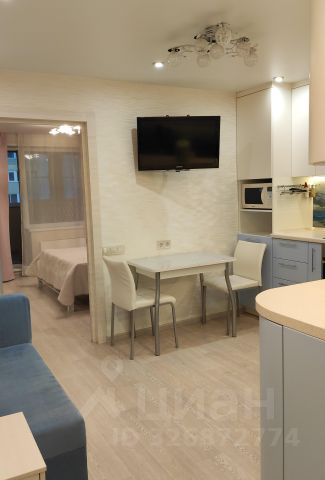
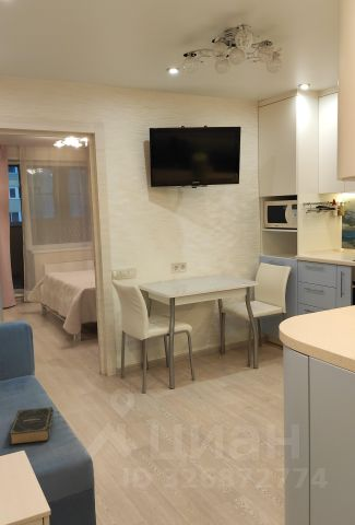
+ book [8,406,55,446]
